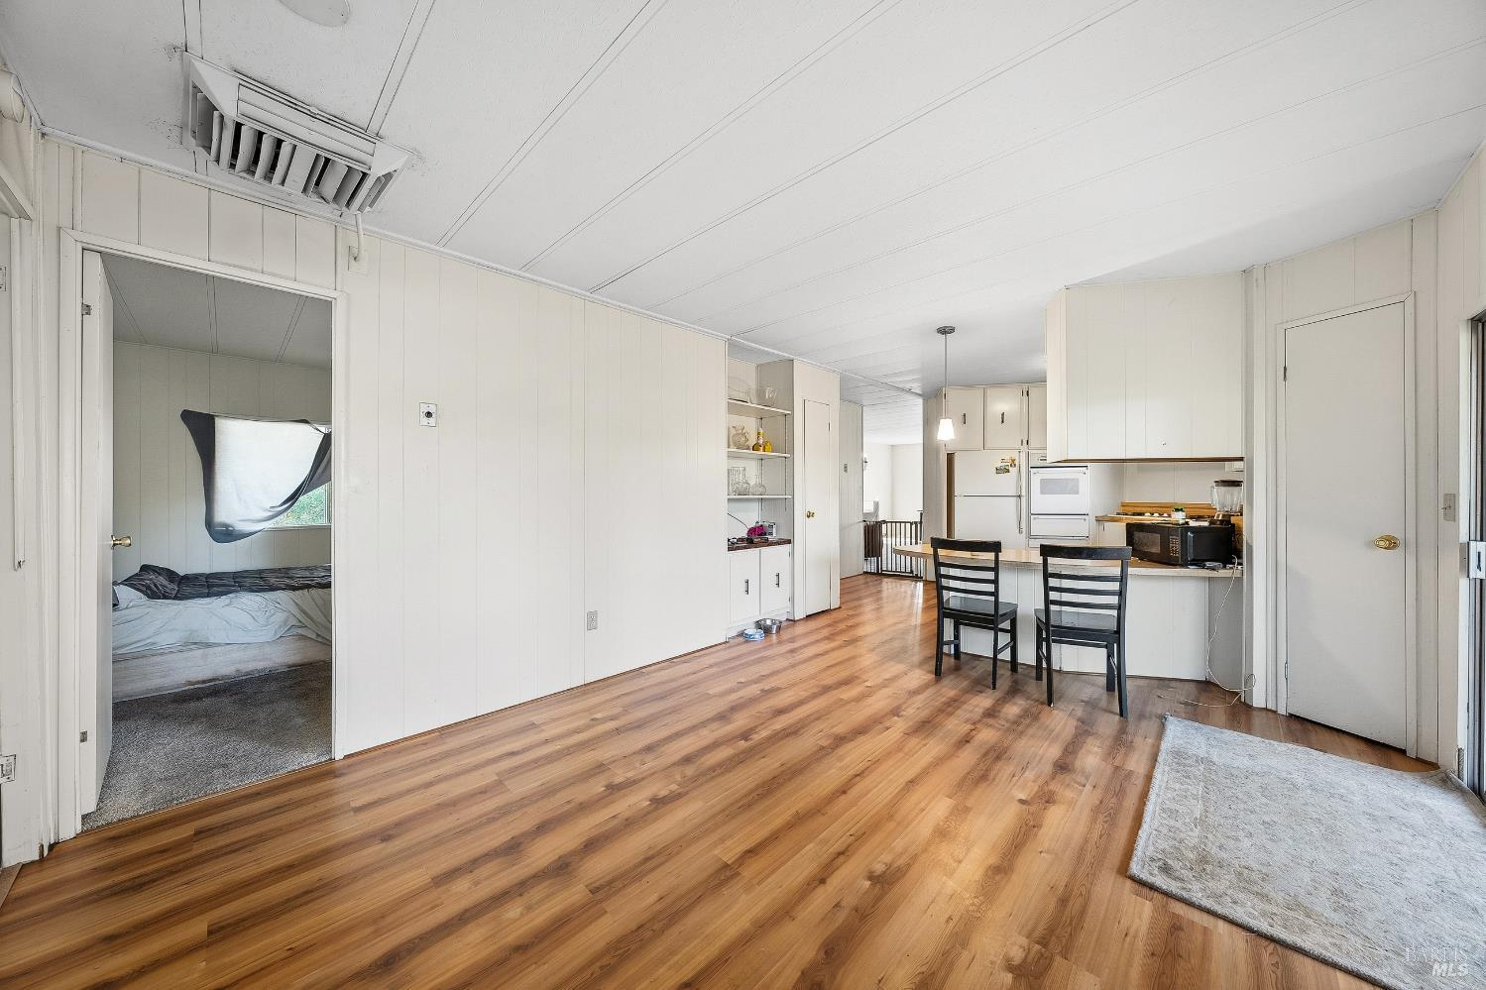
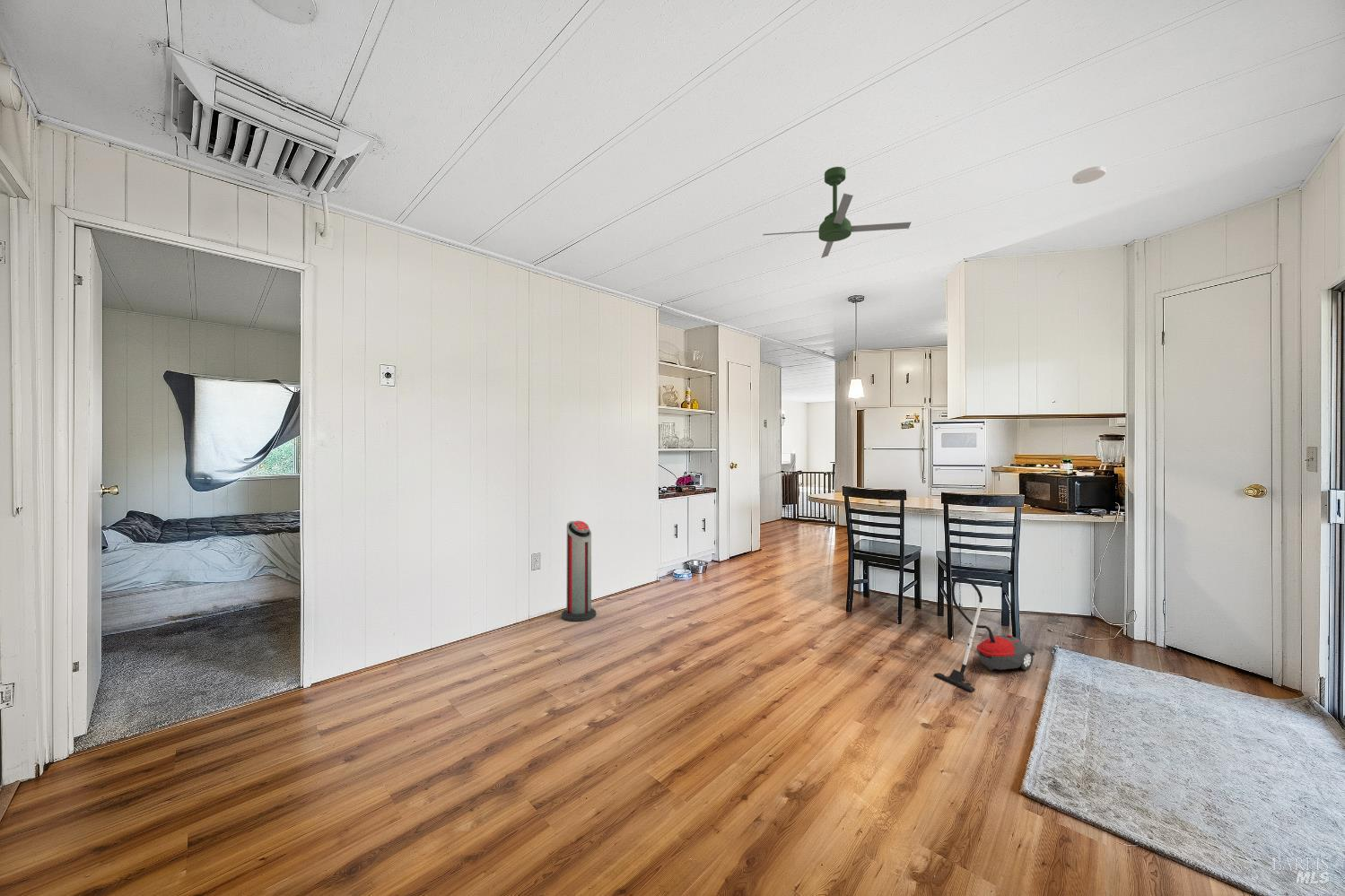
+ ceiling fan [762,166,912,259]
+ air purifier [561,520,597,622]
+ vacuum cleaner [933,576,1035,692]
+ smoke detector [1071,165,1106,185]
